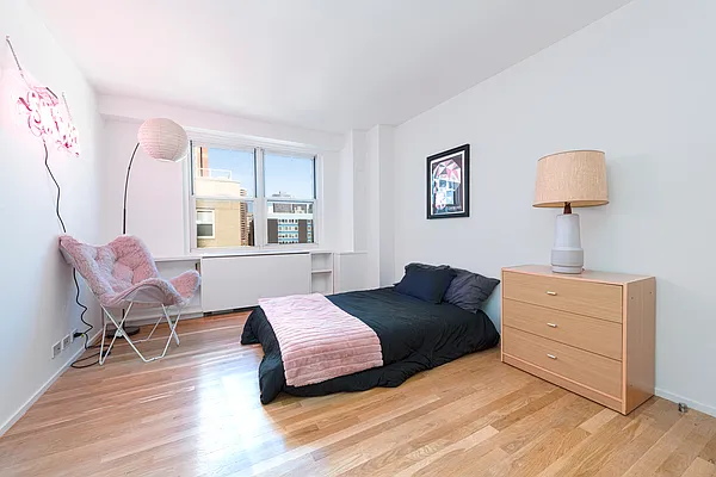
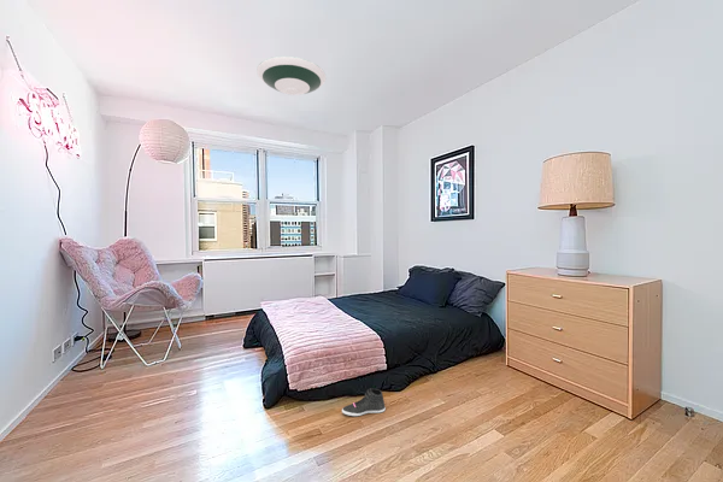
+ sneaker [341,387,387,417]
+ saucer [255,55,327,96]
